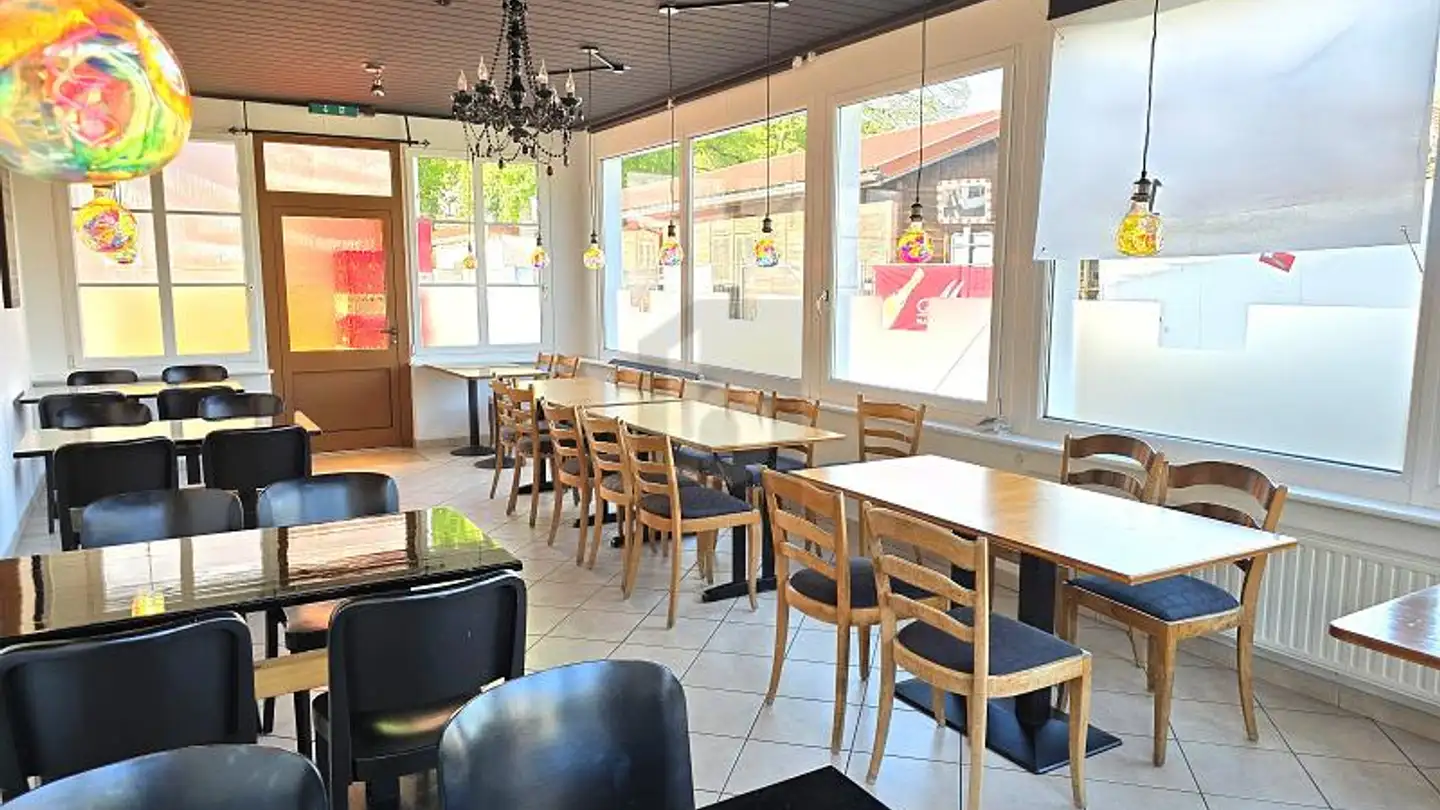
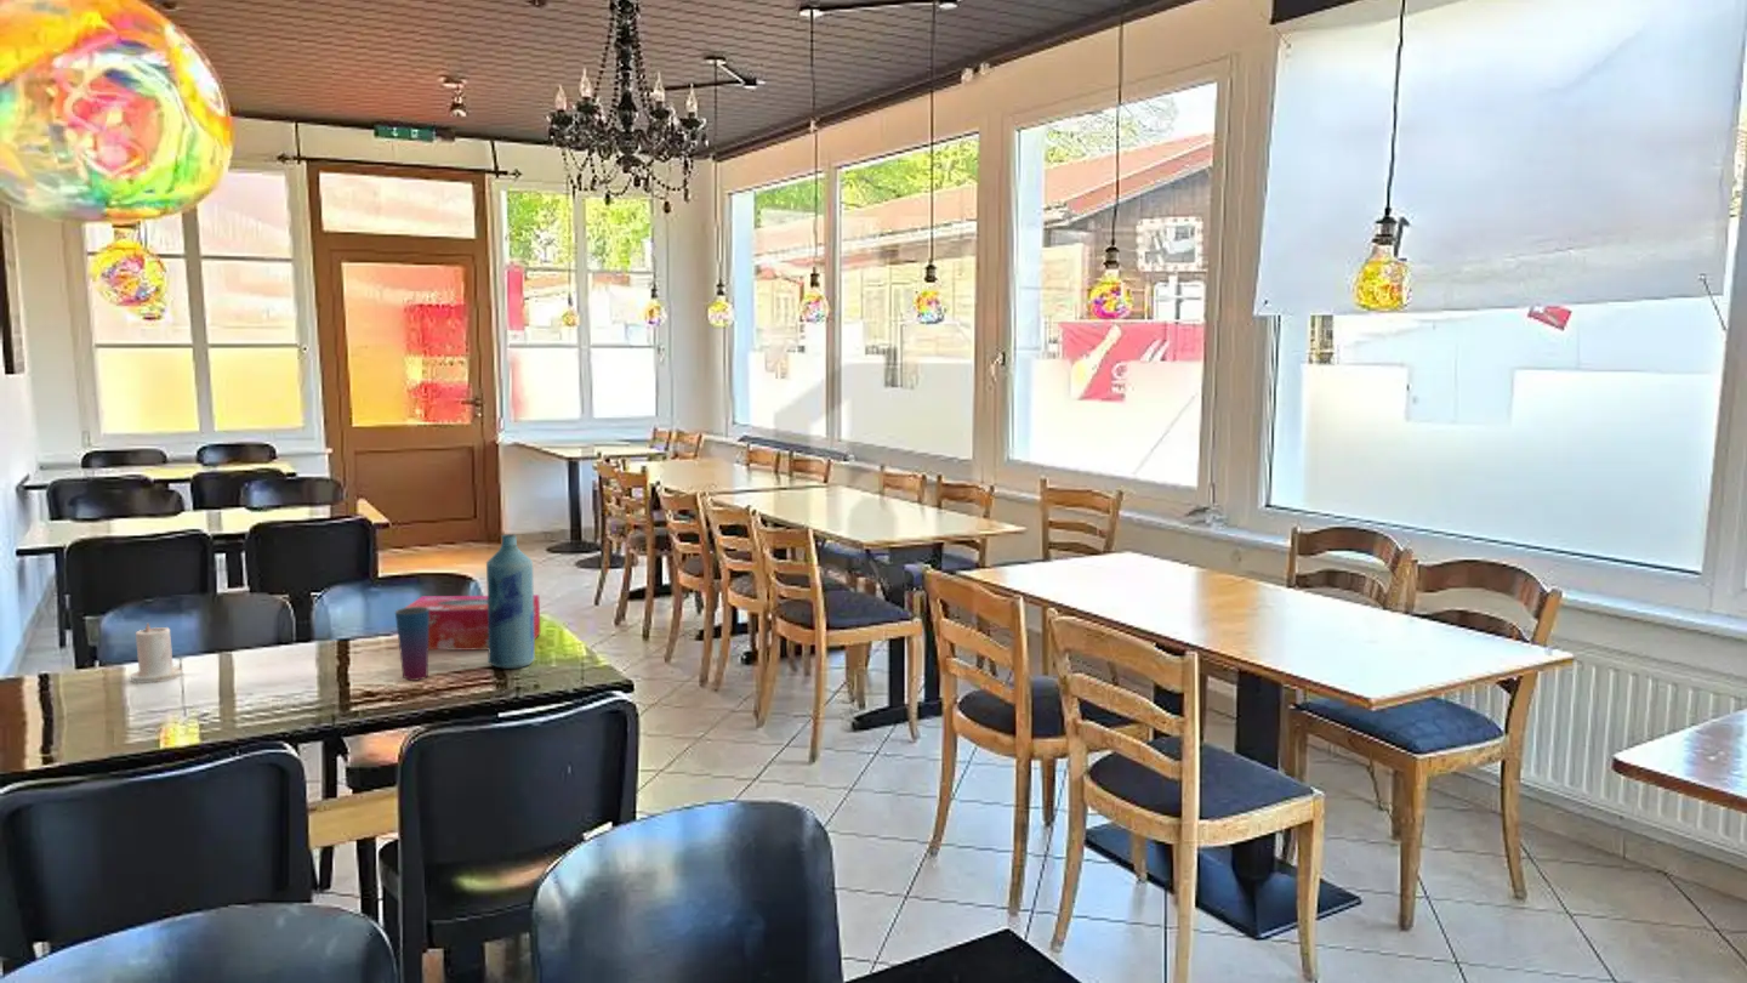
+ bottle [485,533,536,670]
+ candle [130,623,184,684]
+ cup [394,607,429,682]
+ tissue box [404,593,541,652]
